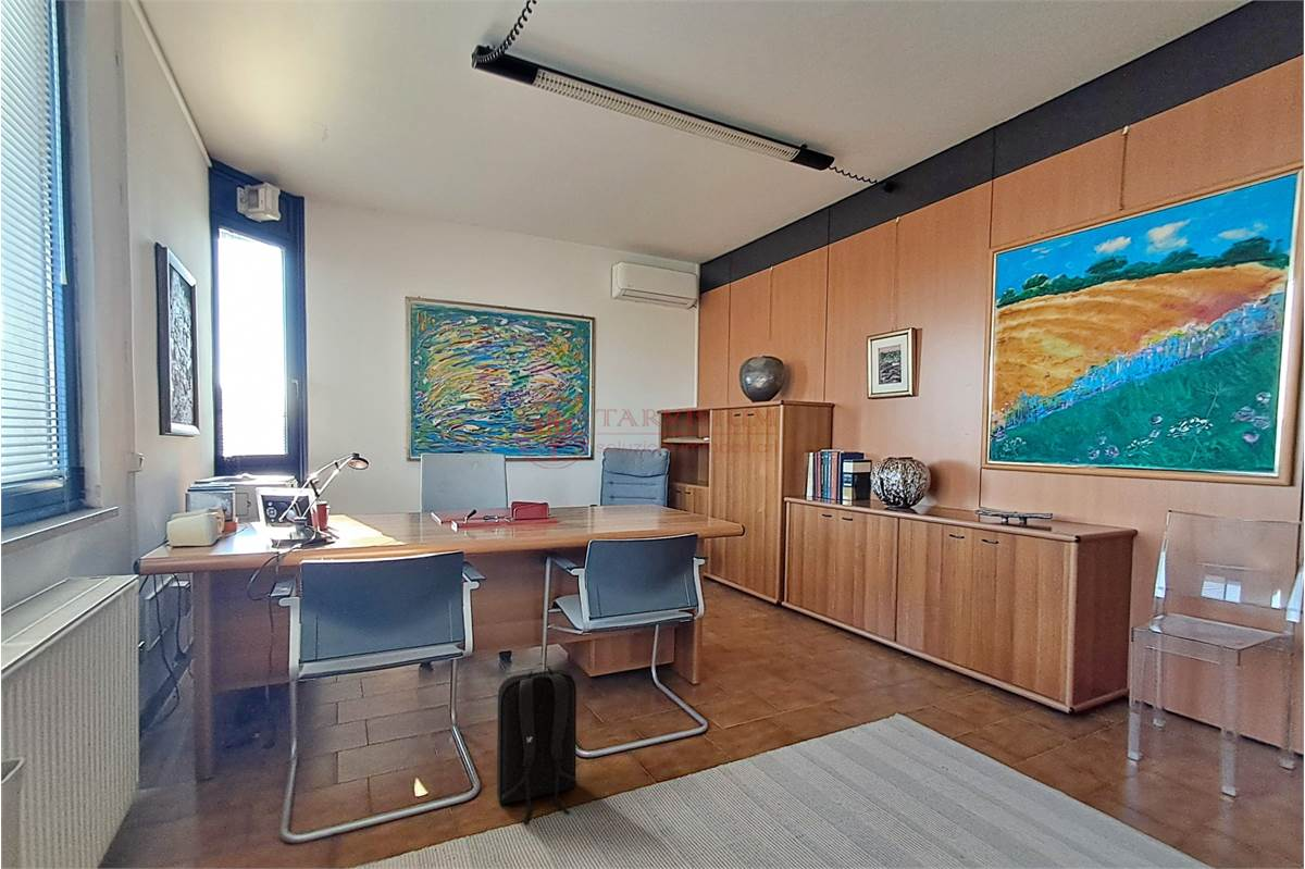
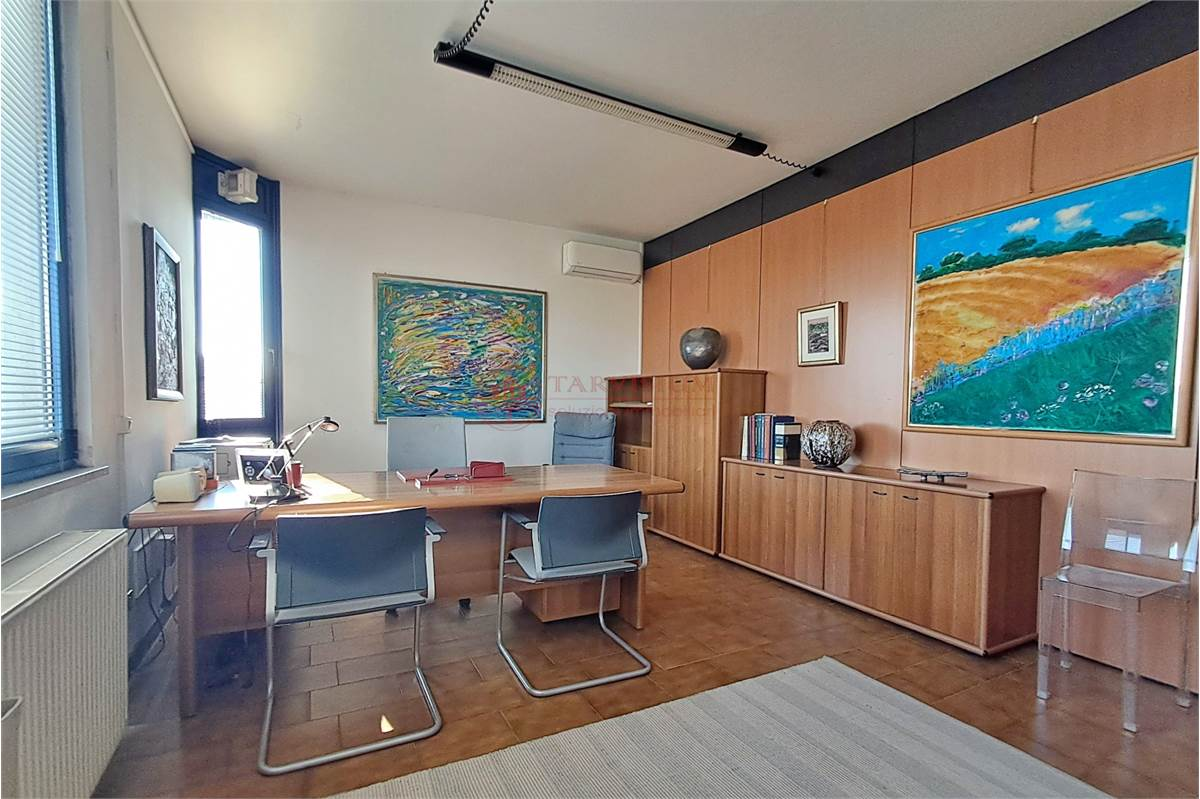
- backpack [496,662,577,825]
